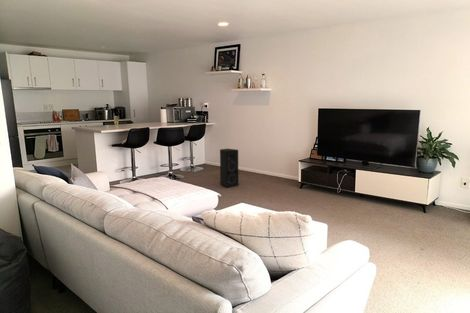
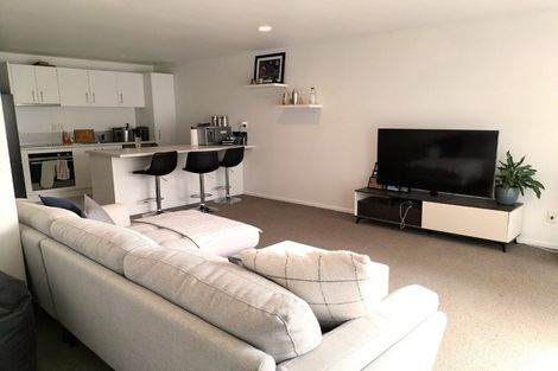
- speaker [219,148,239,189]
